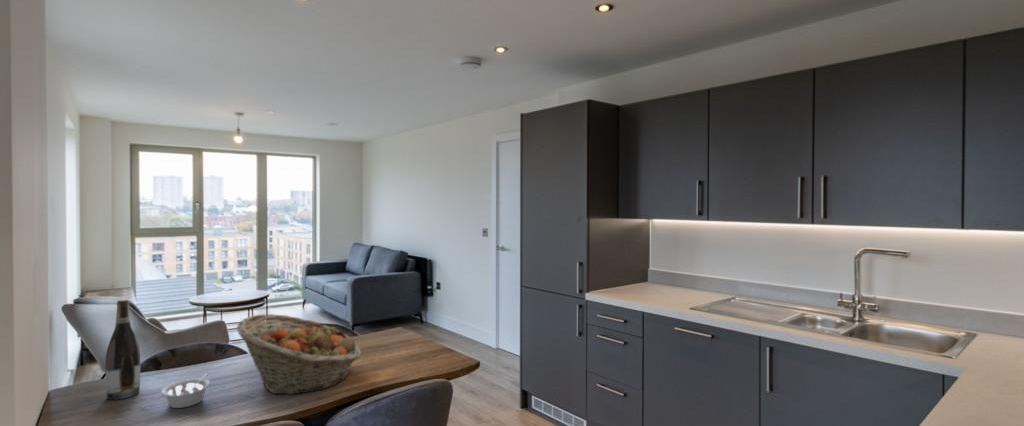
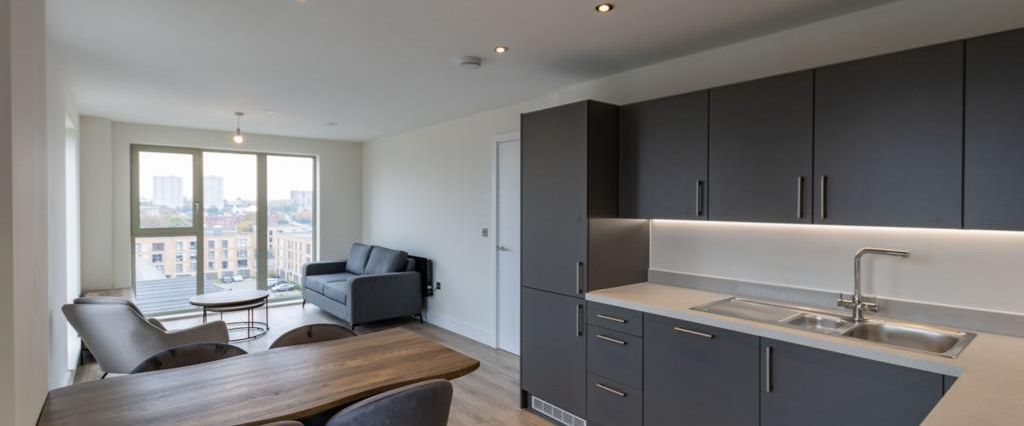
- legume [160,371,211,409]
- wine bottle [105,299,141,401]
- fruit basket [236,313,362,395]
